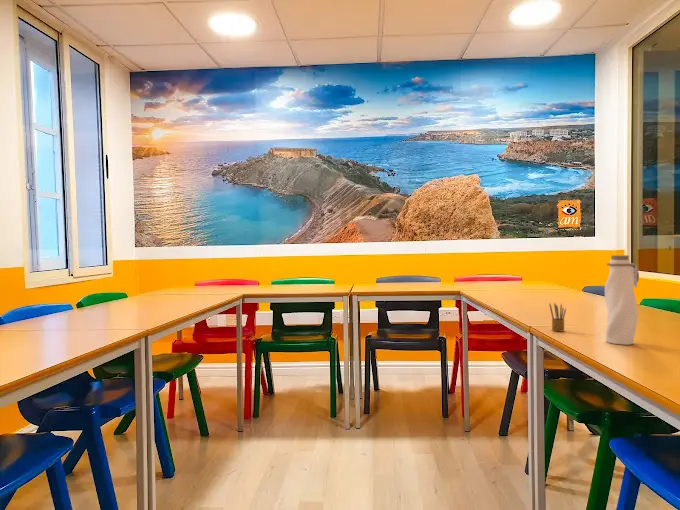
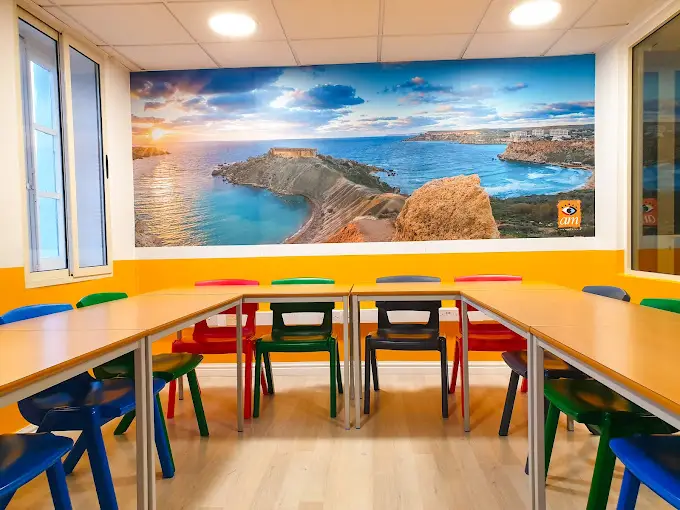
- pencil box [549,302,567,332]
- water bottle [604,254,640,346]
